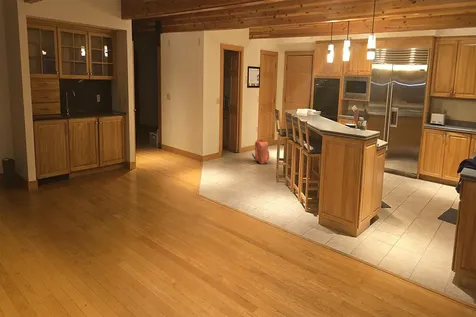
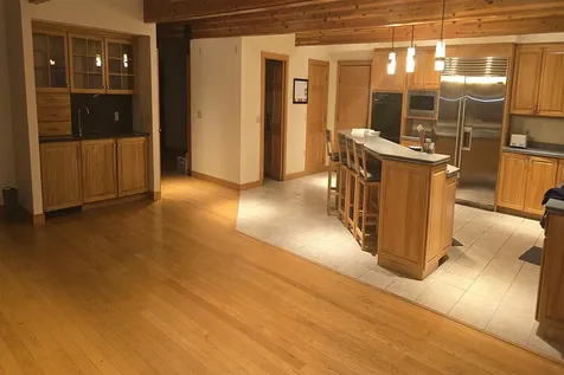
- backpack [251,138,270,165]
